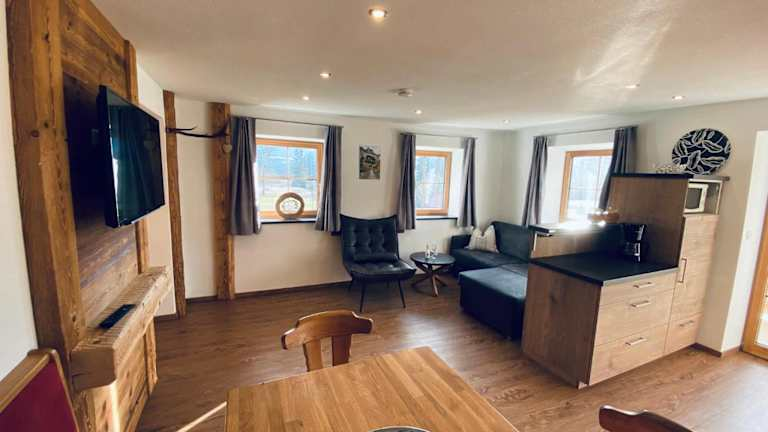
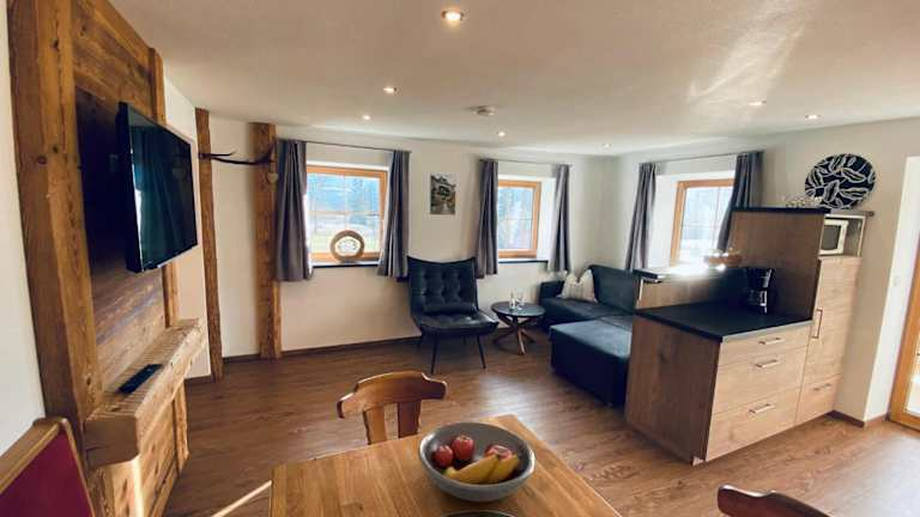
+ fruit bowl [417,421,537,503]
